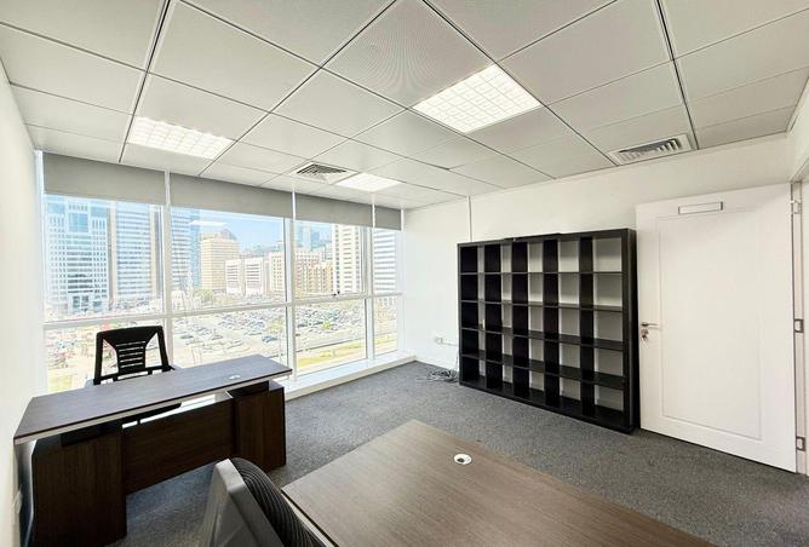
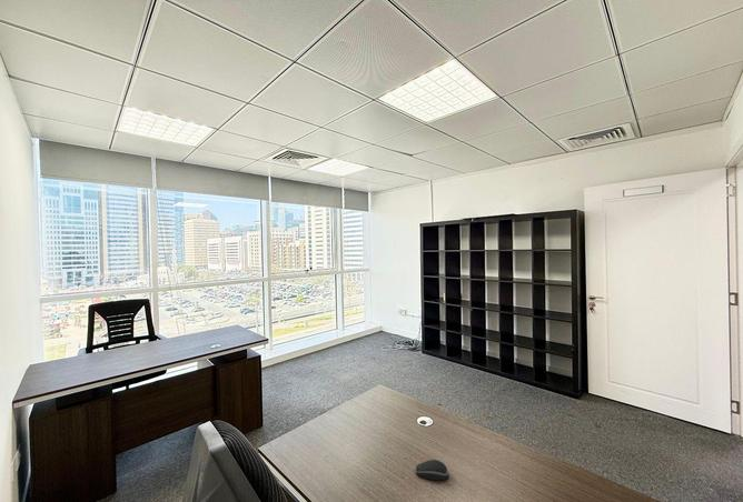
+ computer mouse [415,459,449,481]
